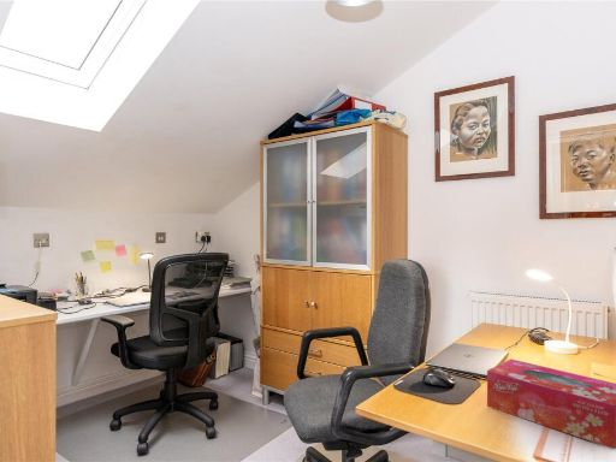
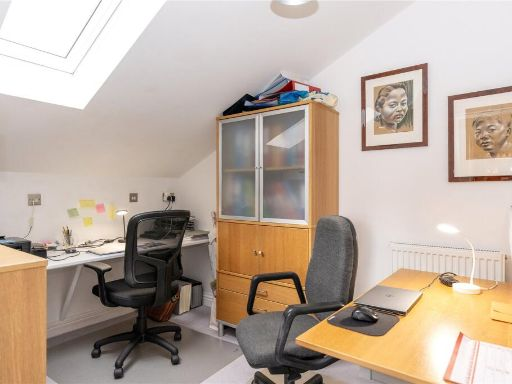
- tissue box [486,359,616,450]
